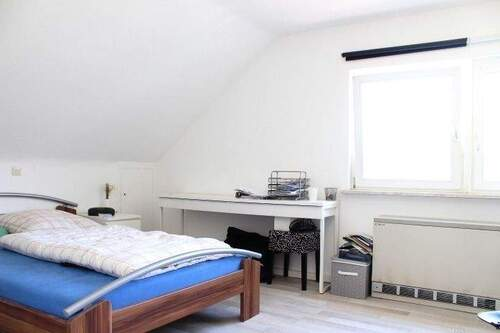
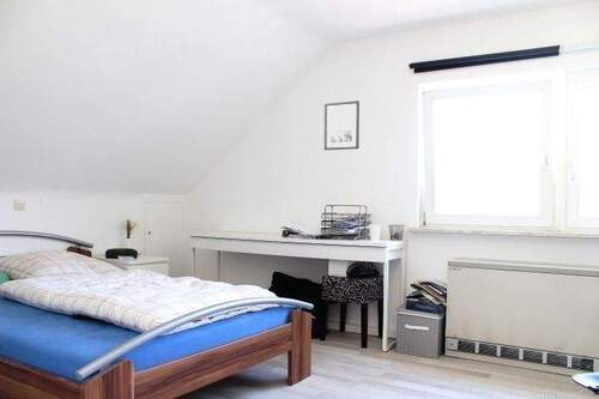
+ wall art [323,99,361,151]
